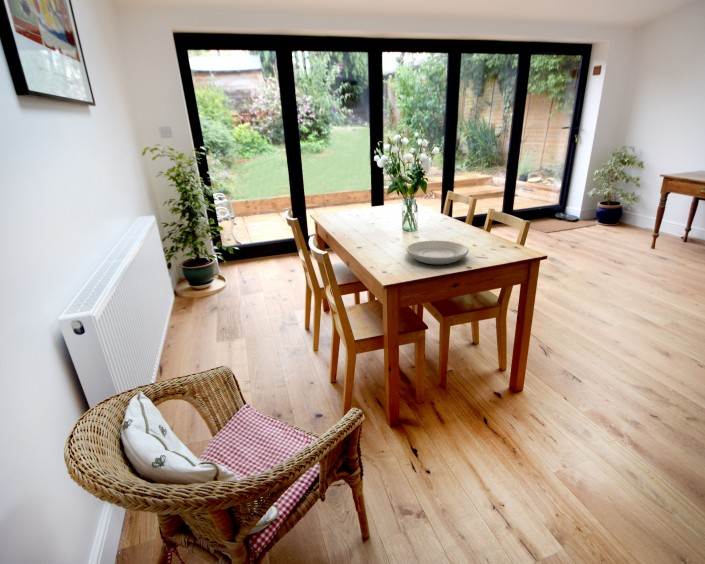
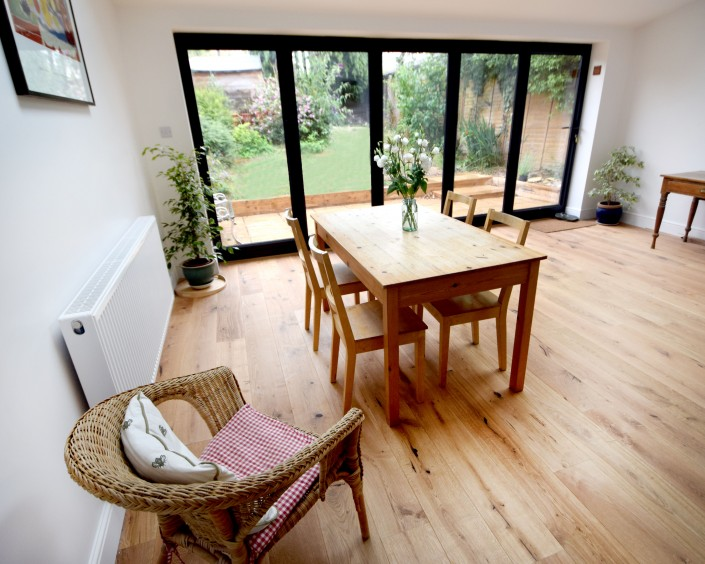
- plate [405,240,470,265]
